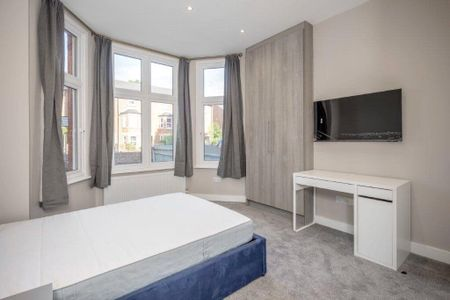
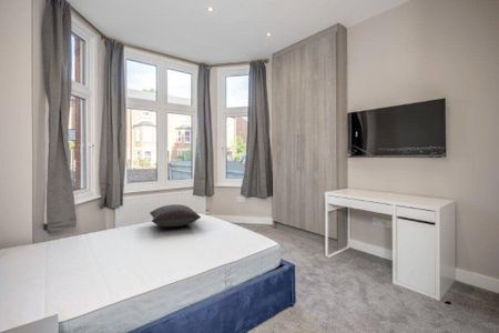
+ pillow [149,203,202,229]
